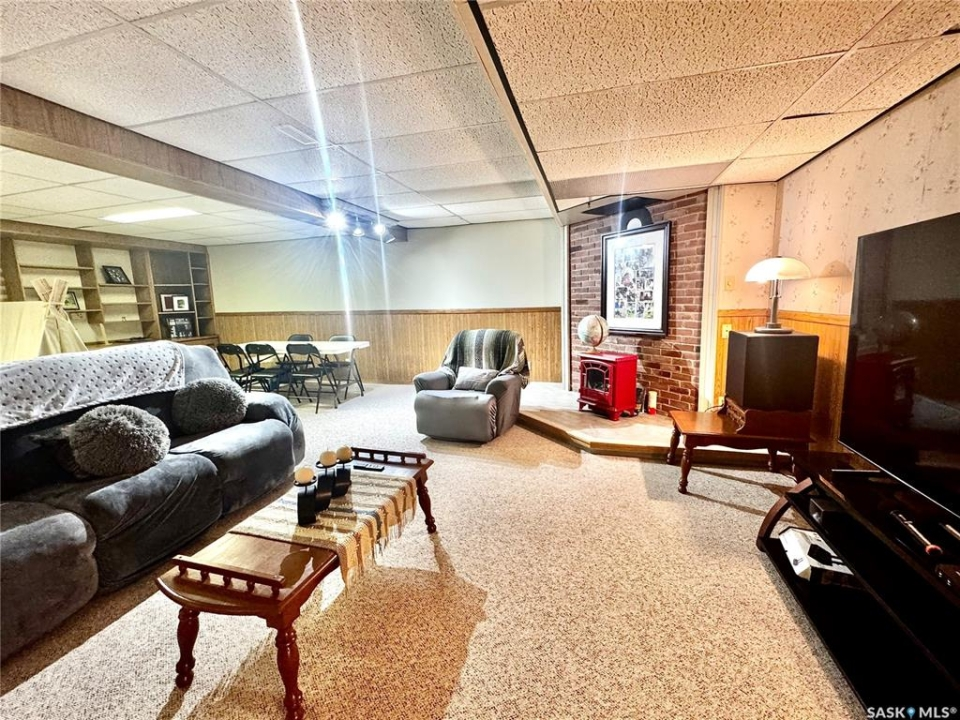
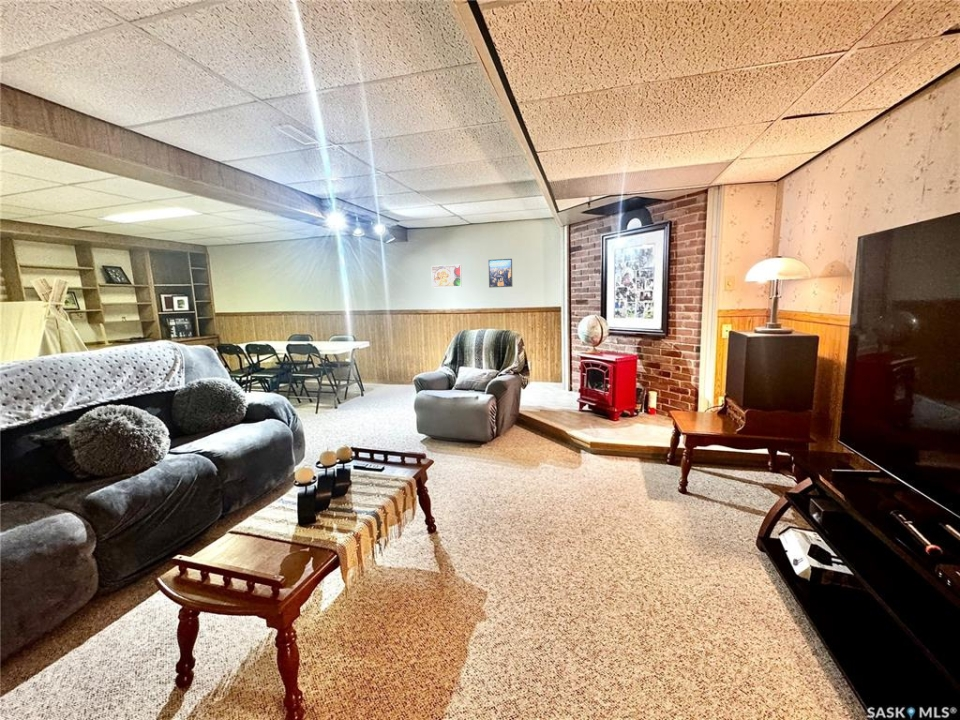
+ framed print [430,264,463,289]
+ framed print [487,258,513,289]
